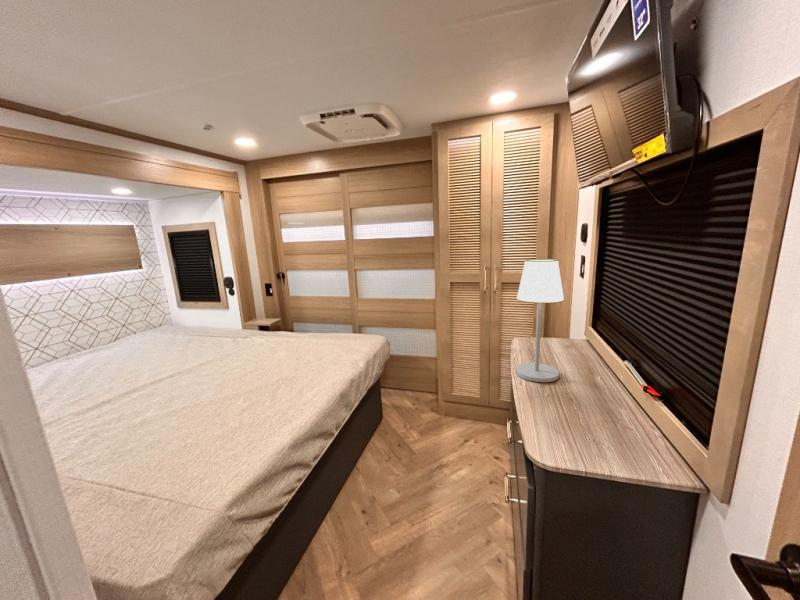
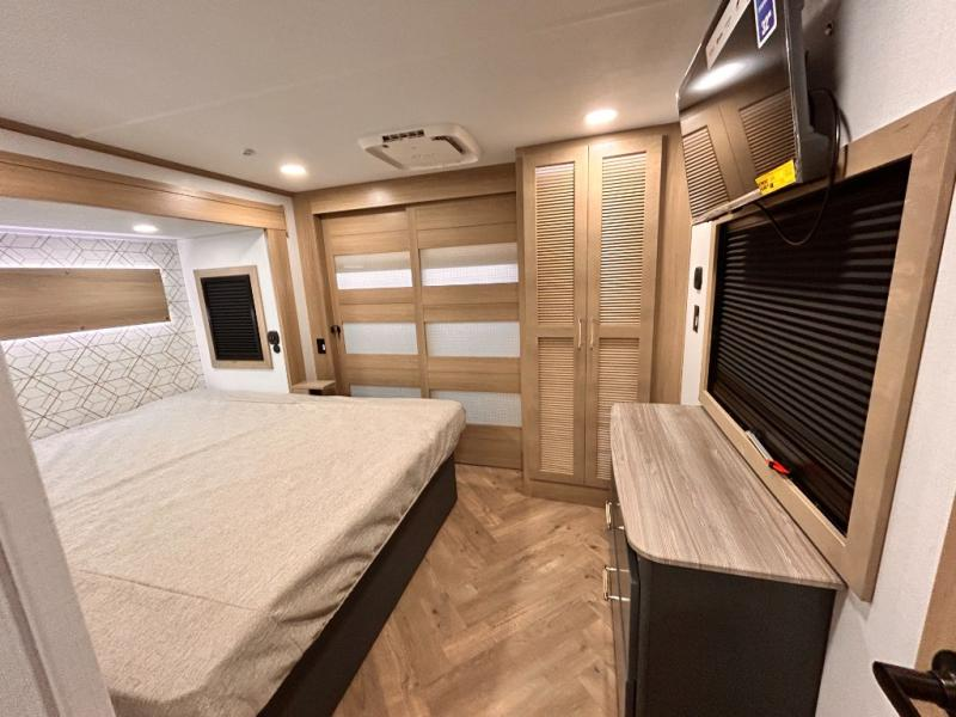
- table lamp [515,258,565,383]
